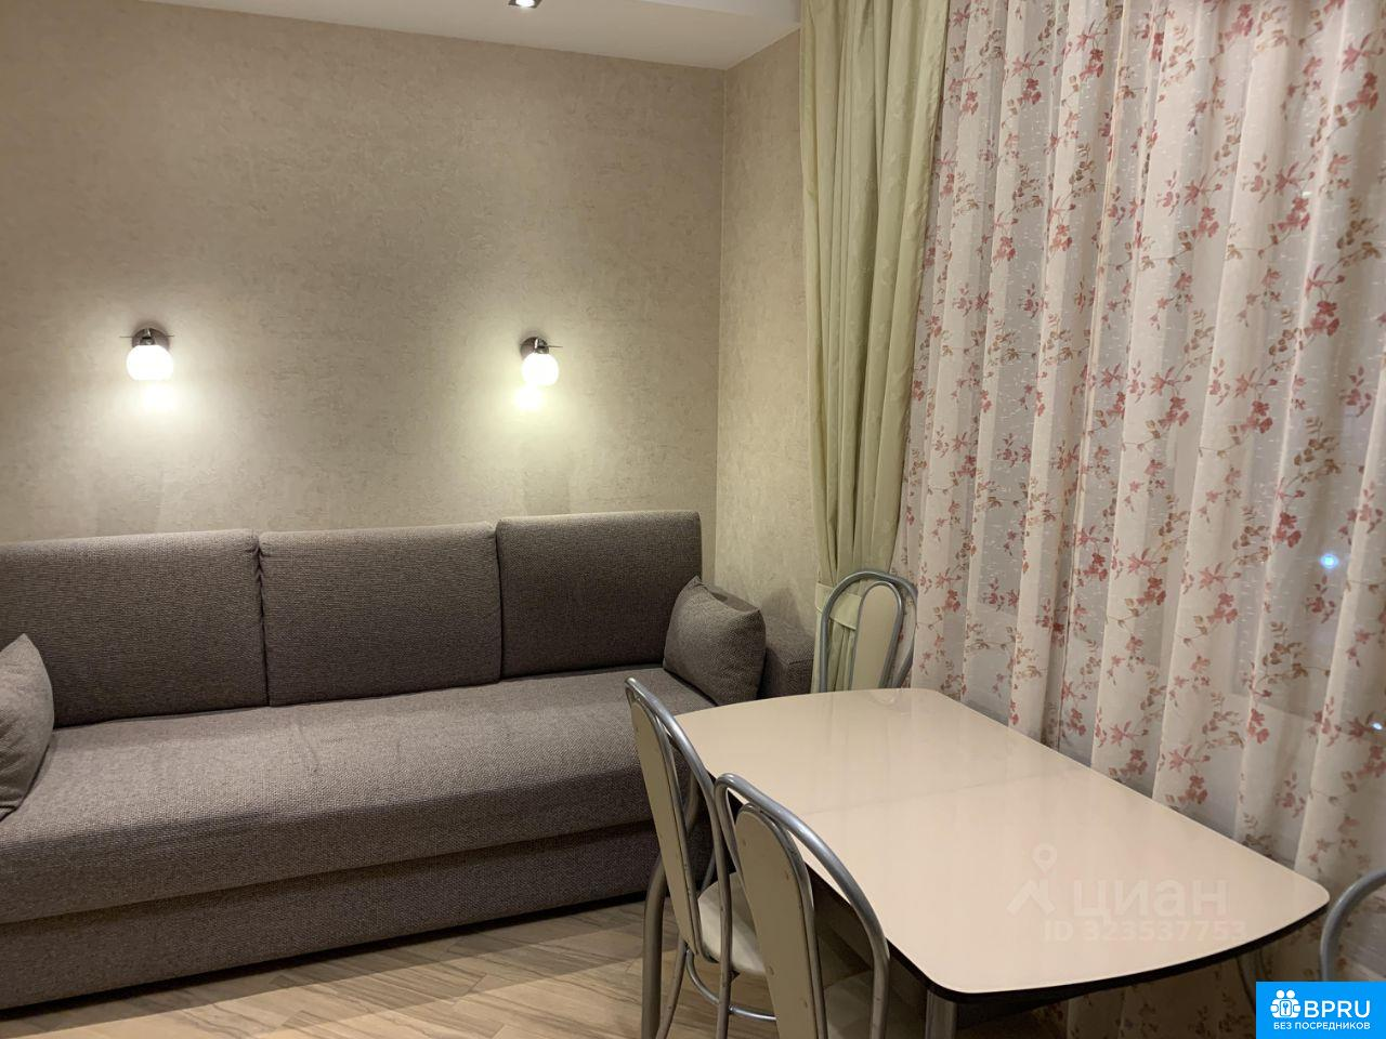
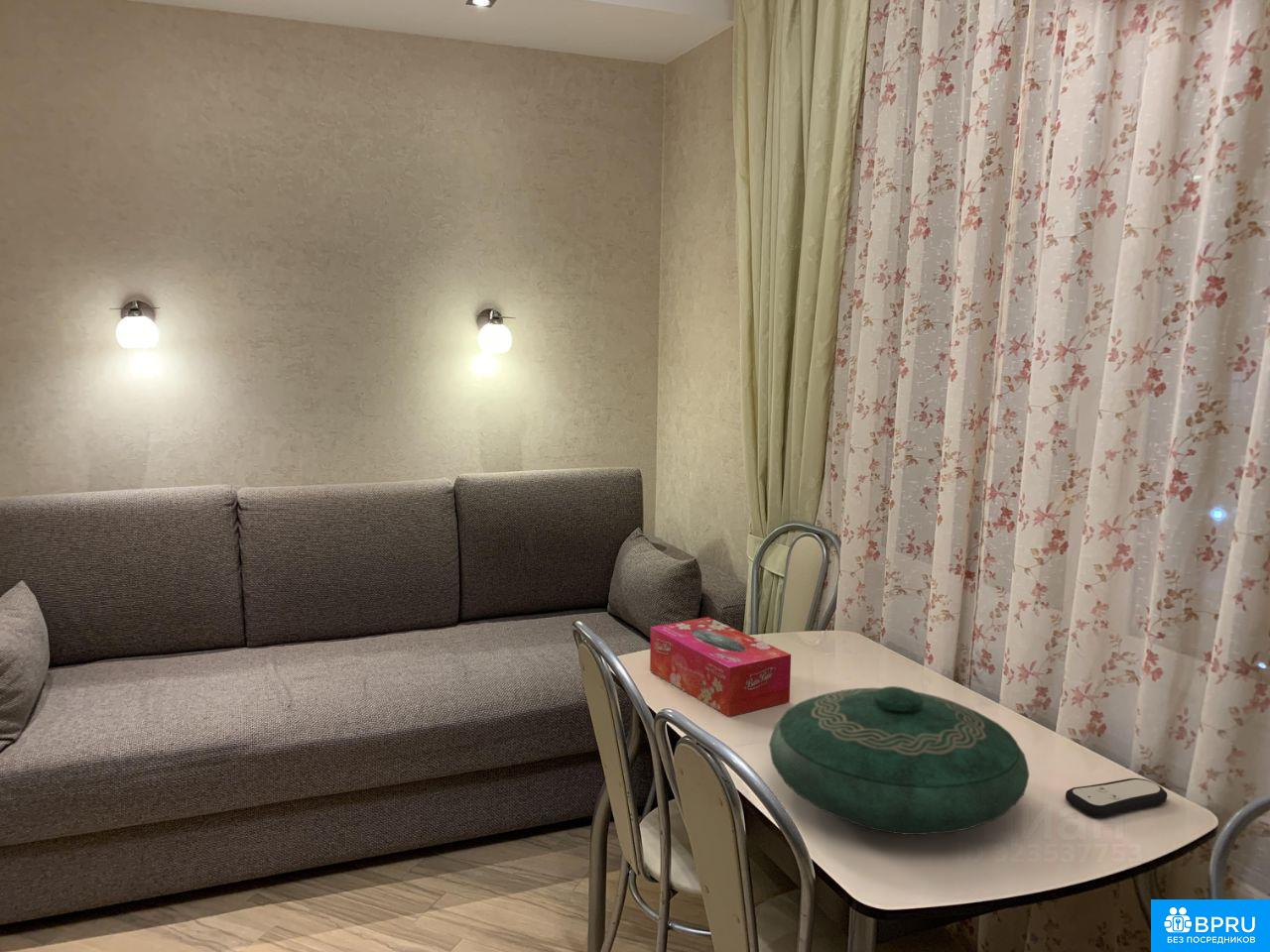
+ decorative bowl [768,685,1030,836]
+ tissue box [649,616,792,718]
+ remote control [1065,777,1169,819]
